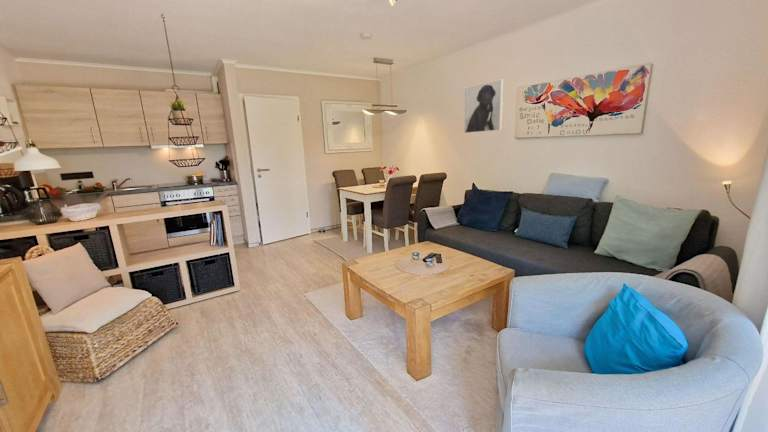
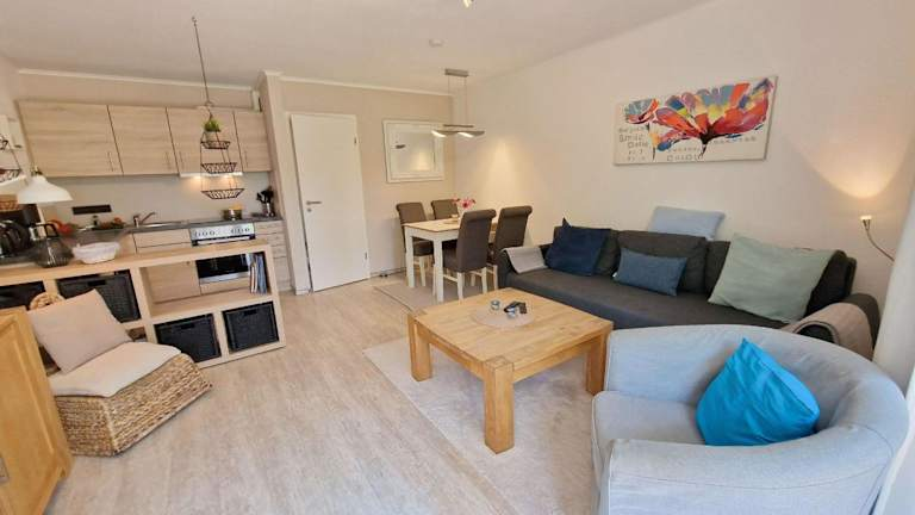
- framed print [463,78,504,134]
